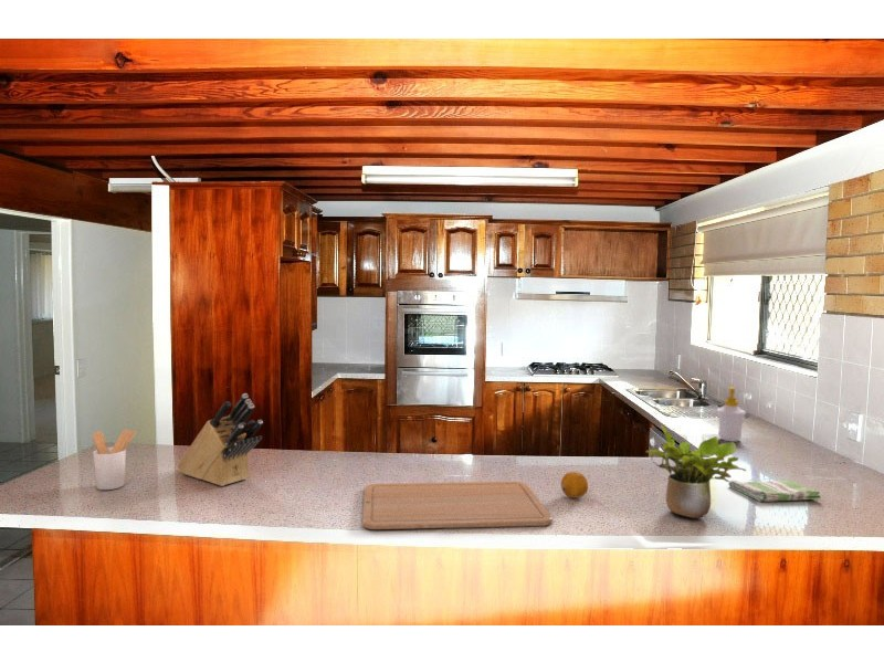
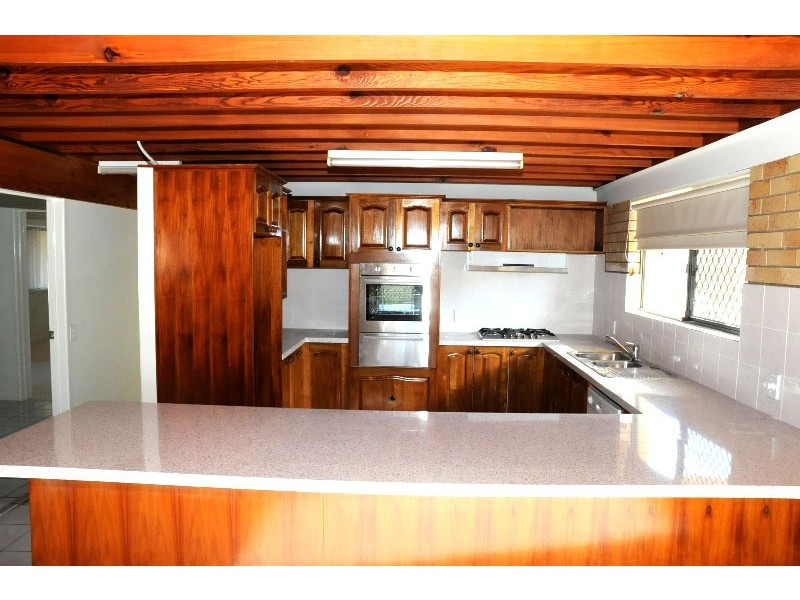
- knife block [177,392,264,487]
- fruit [560,471,589,499]
- utensil holder [91,429,137,491]
- soap bottle [715,386,747,443]
- chopping board [361,481,554,530]
- dish towel [727,480,821,503]
- potted plant [644,424,747,519]
